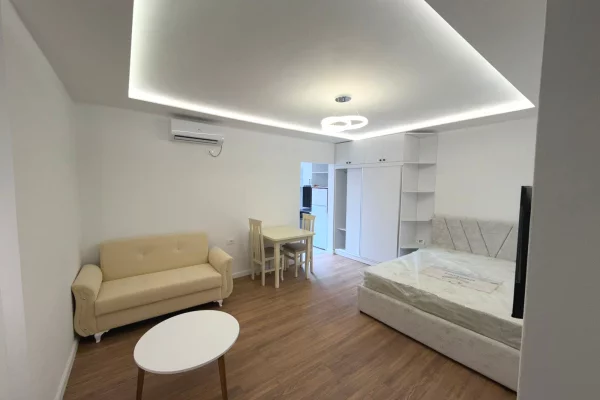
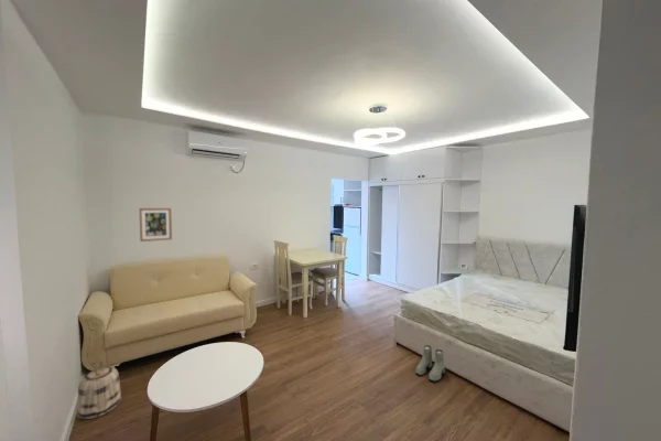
+ wall art [138,207,173,243]
+ basket [76,359,122,420]
+ boots [414,344,446,383]
